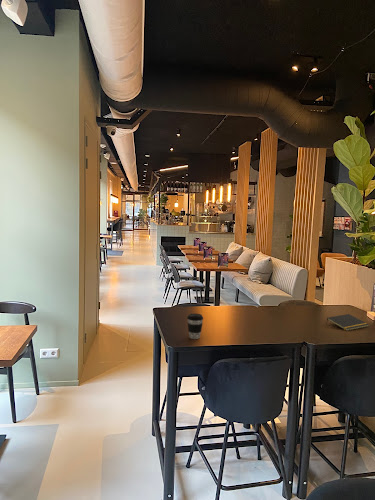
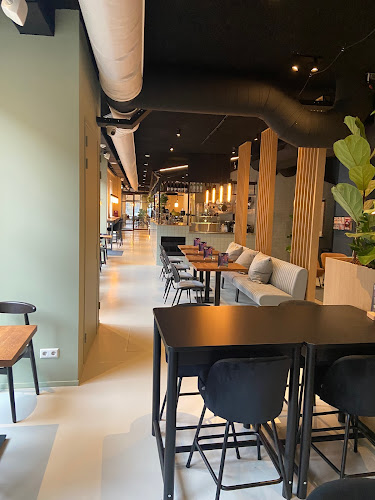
- notepad [325,313,370,331]
- coffee cup [186,312,204,340]
